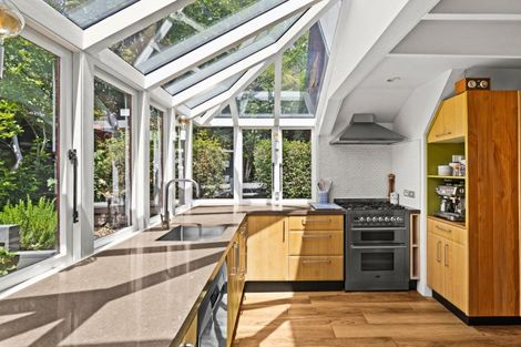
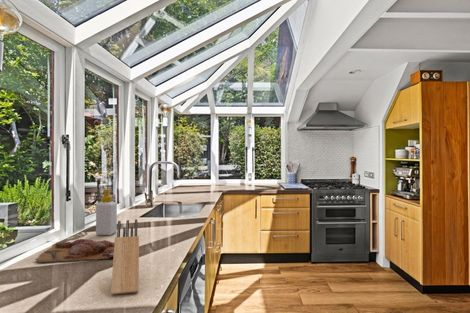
+ knife block [110,218,140,295]
+ cutting board [34,238,115,263]
+ soap bottle [95,188,118,236]
